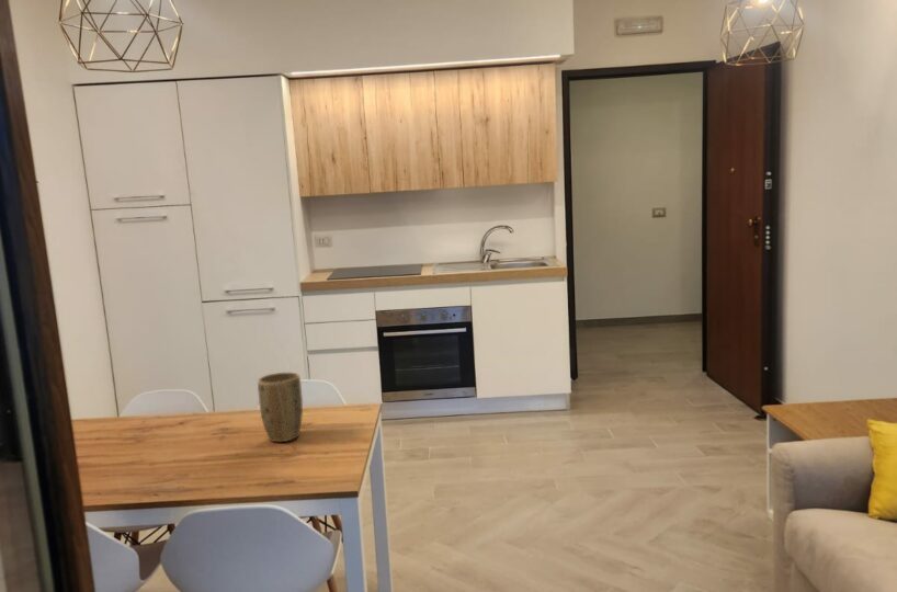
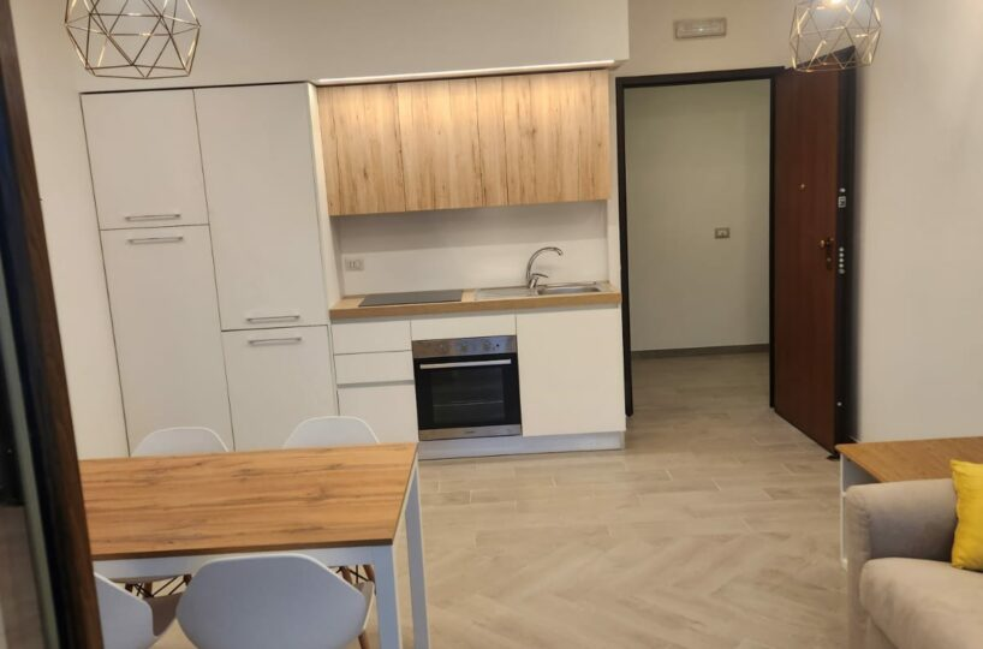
- plant pot [257,372,304,443]
